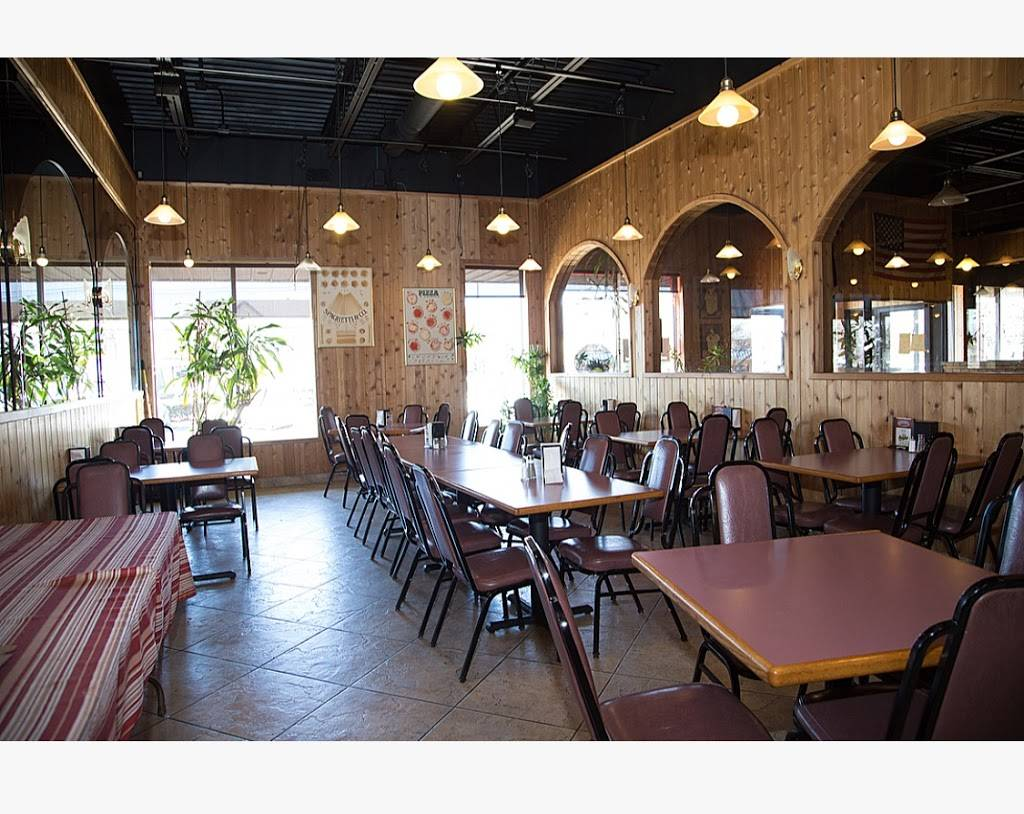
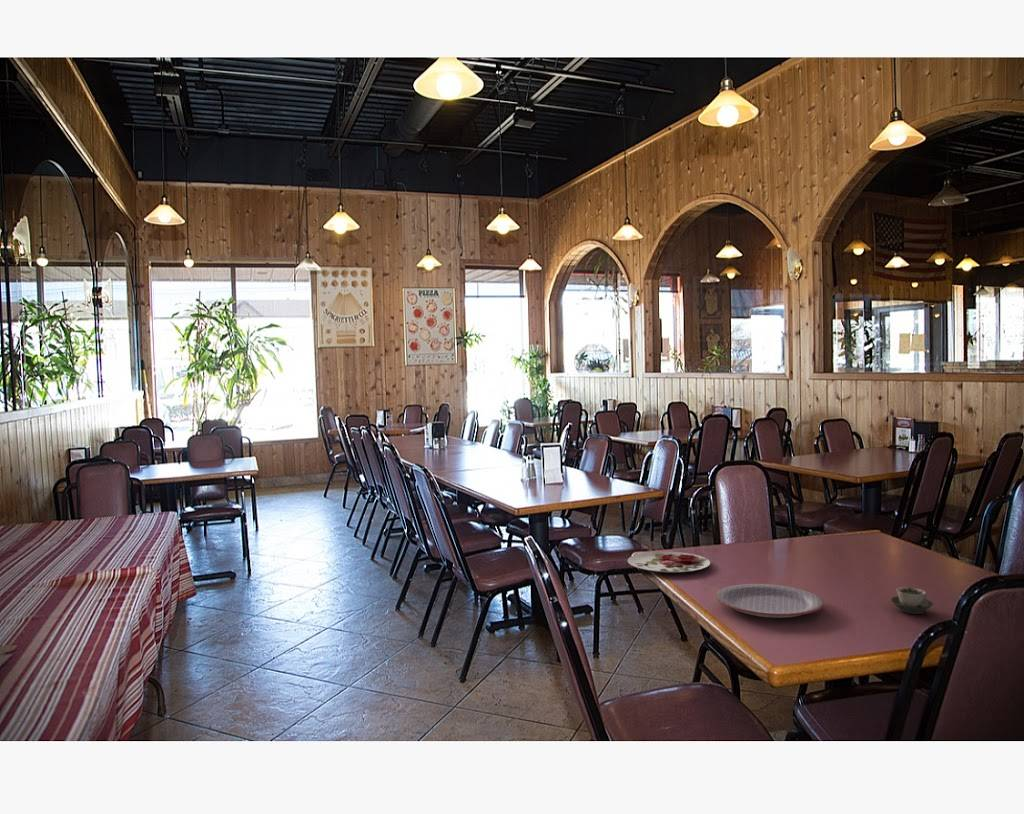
+ plate [627,551,711,574]
+ cup [889,586,934,615]
+ plate [714,583,825,619]
